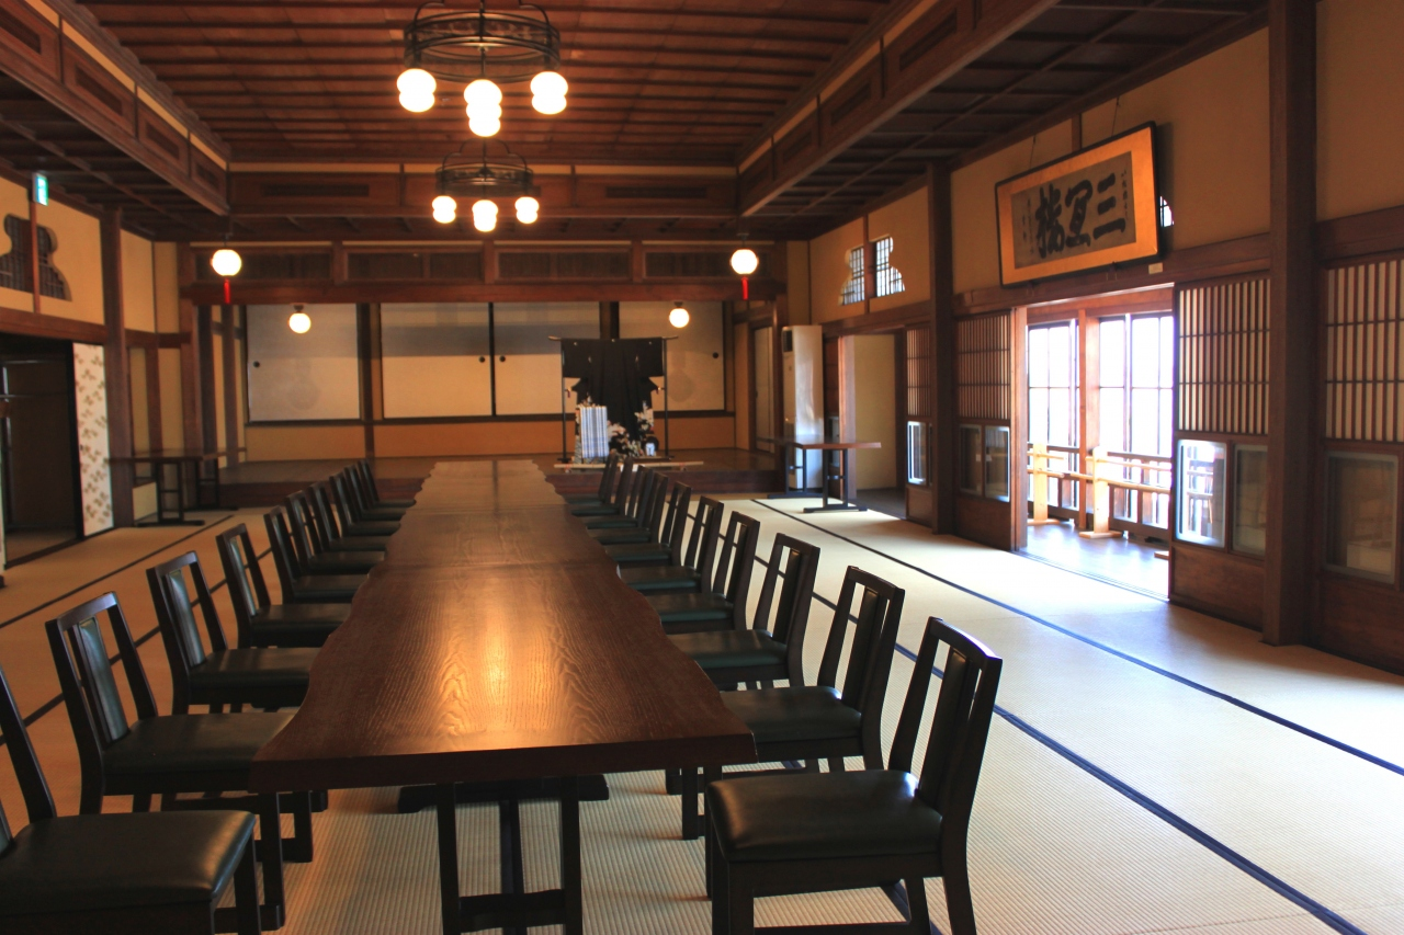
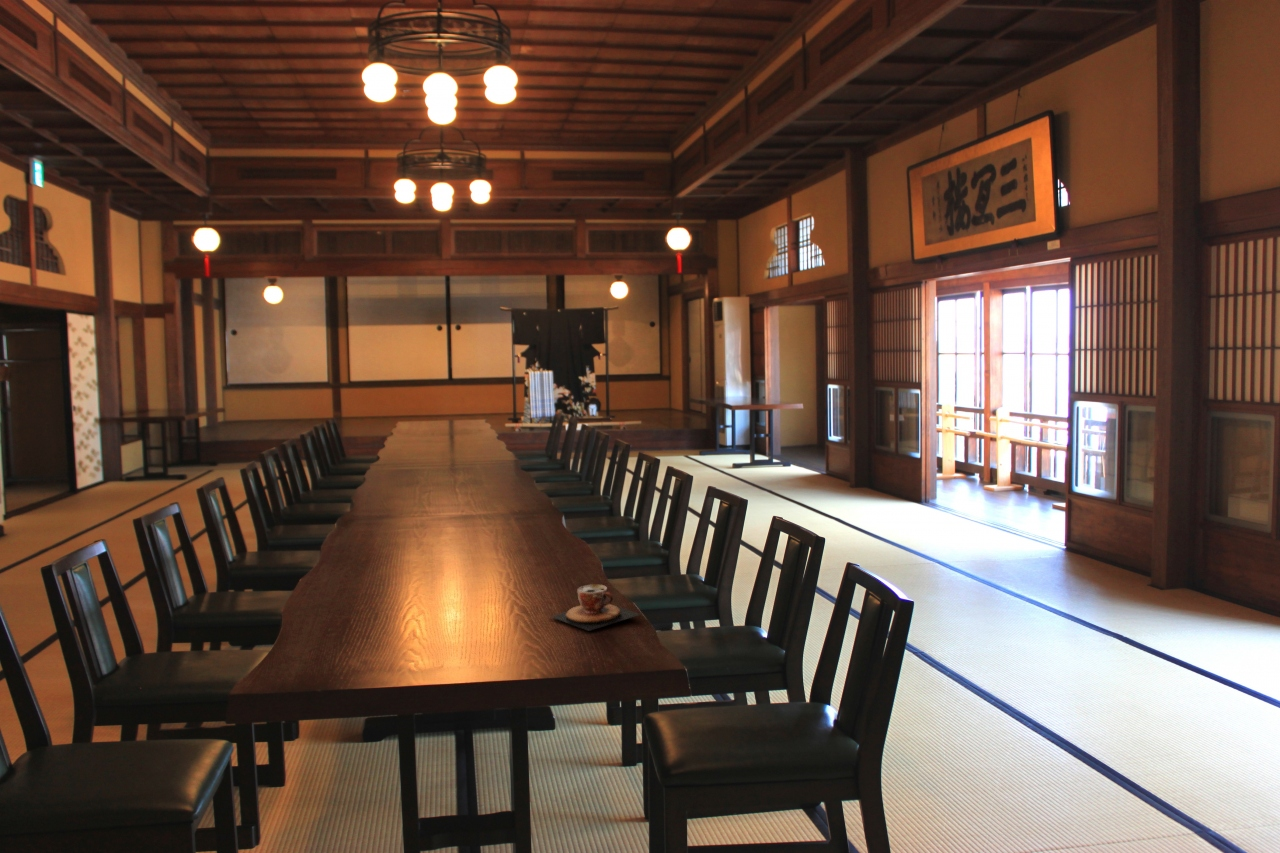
+ teacup [549,583,642,632]
